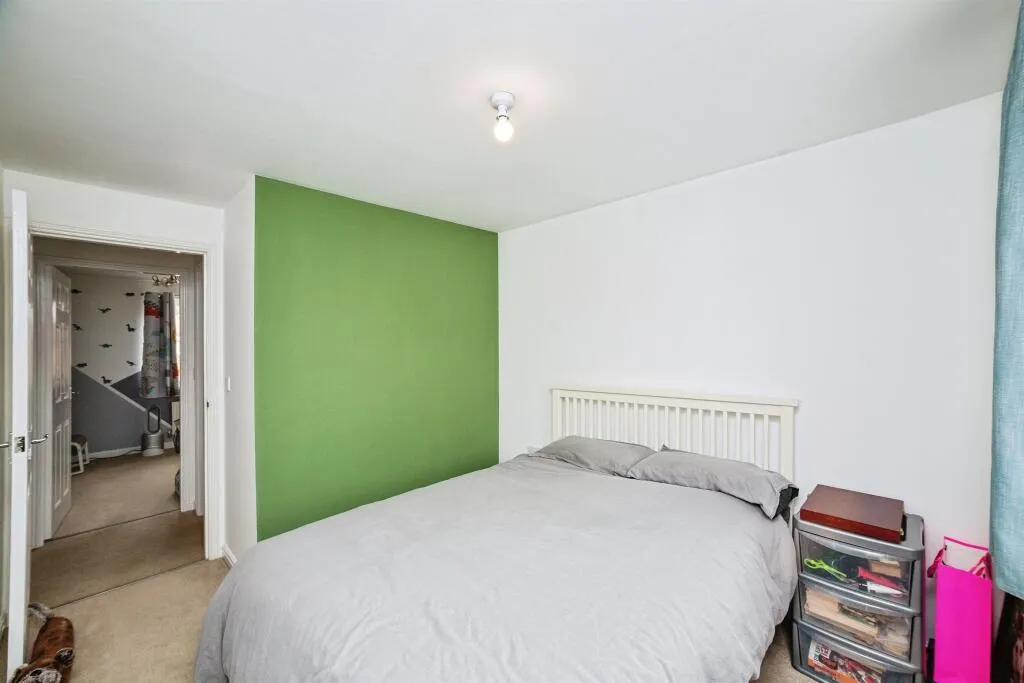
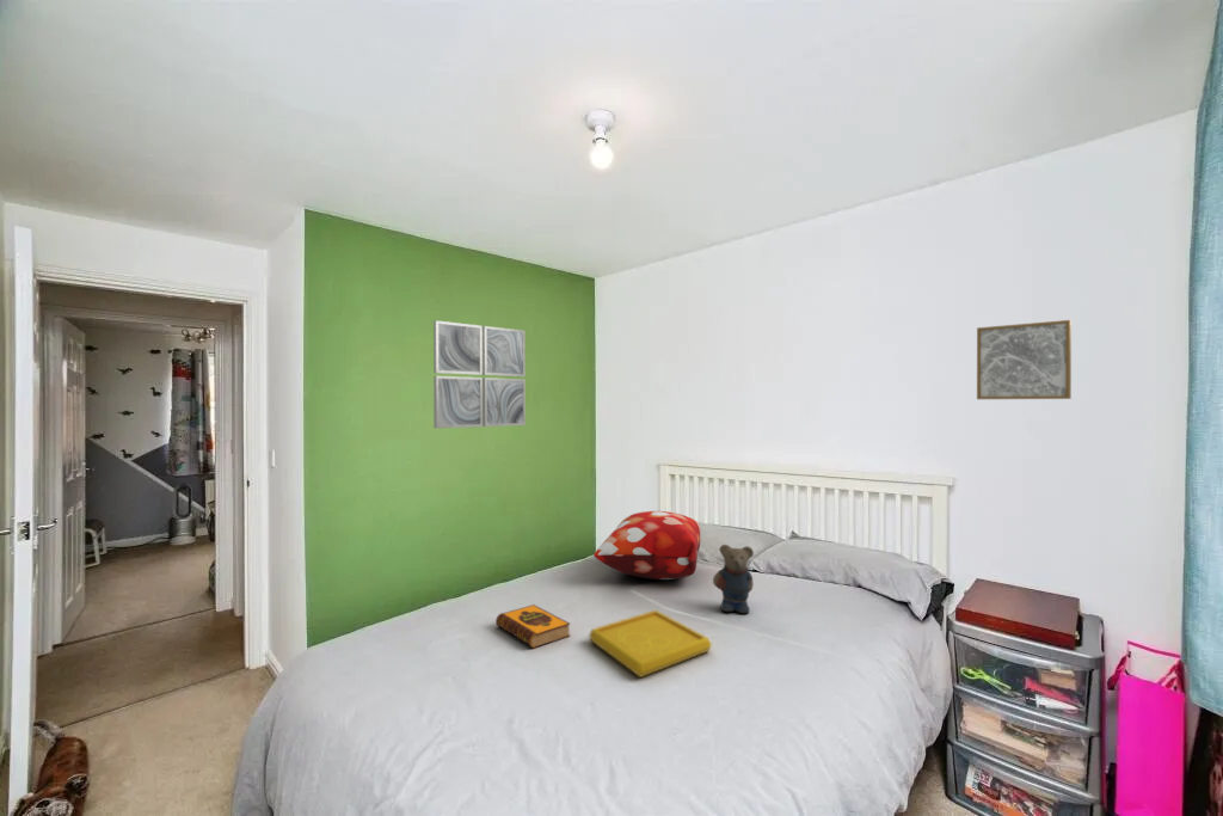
+ wall art [432,319,527,429]
+ decorative pillow [592,510,701,581]
+ wall art [976,319,1073,400]
+ hardback book [494,603,571,650]
+ teddy bear [712,544,755,614]
+ serving tray [588,609,713,679]
